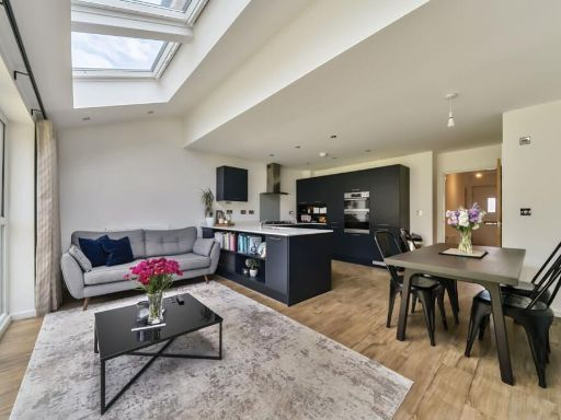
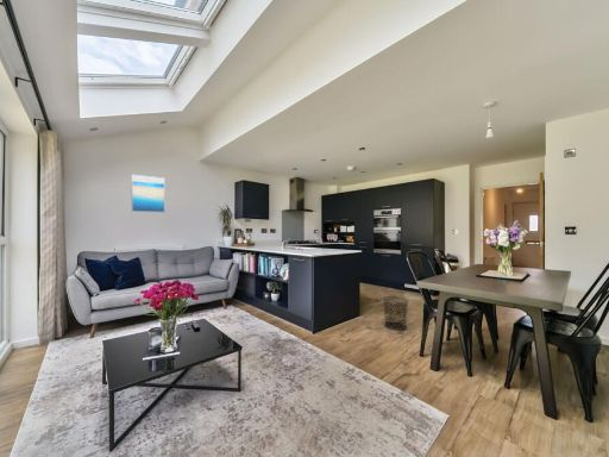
+ waste bin [381,295,410,332]
+ wall art [130,174,167,213]
